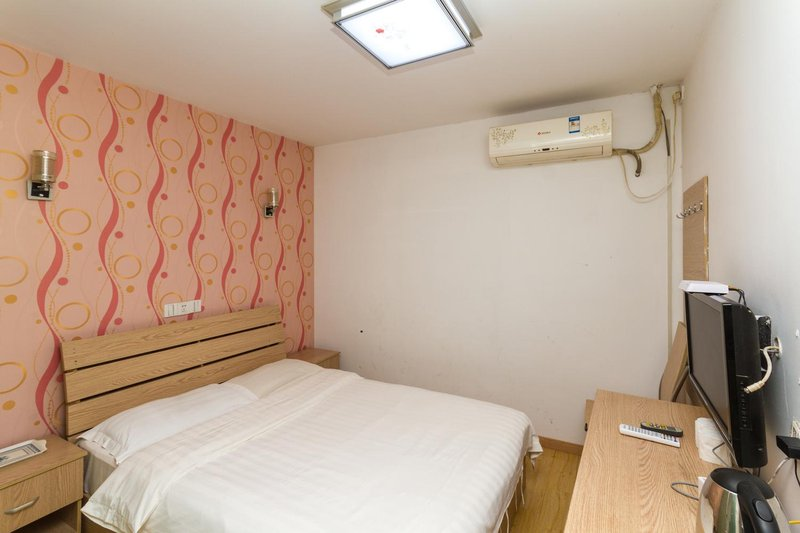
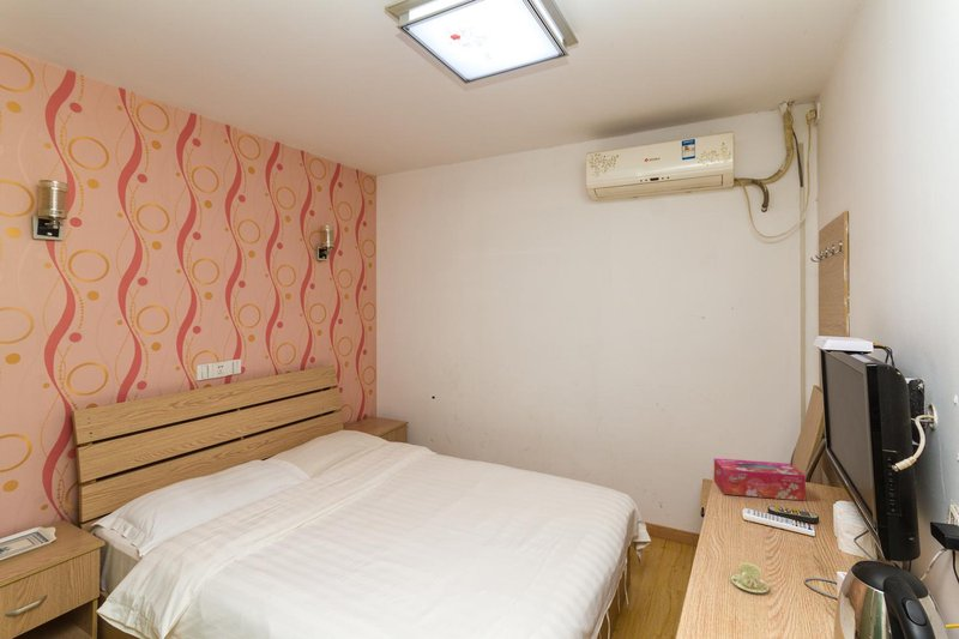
+ chinaware [730,562,771,593]
+ tissue box [713,457,807,502]
